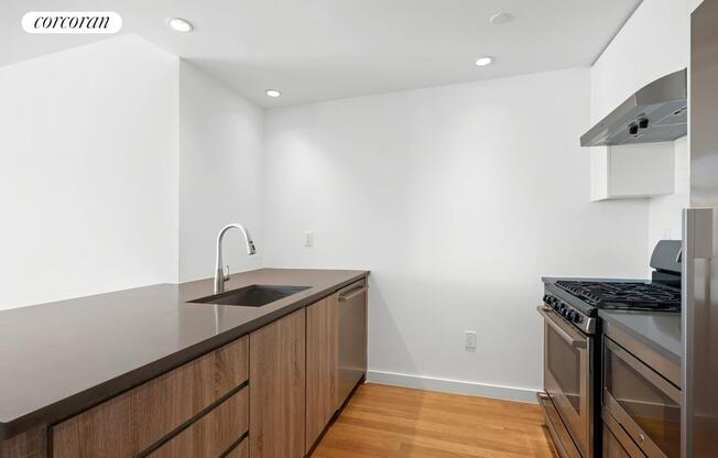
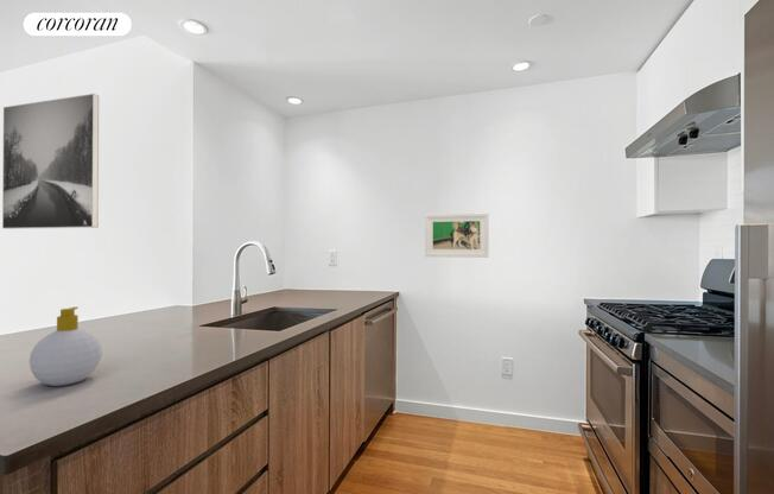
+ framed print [424,211,489,259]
+ soap bottle [28,306,103,387]
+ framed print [1,93,100,230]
